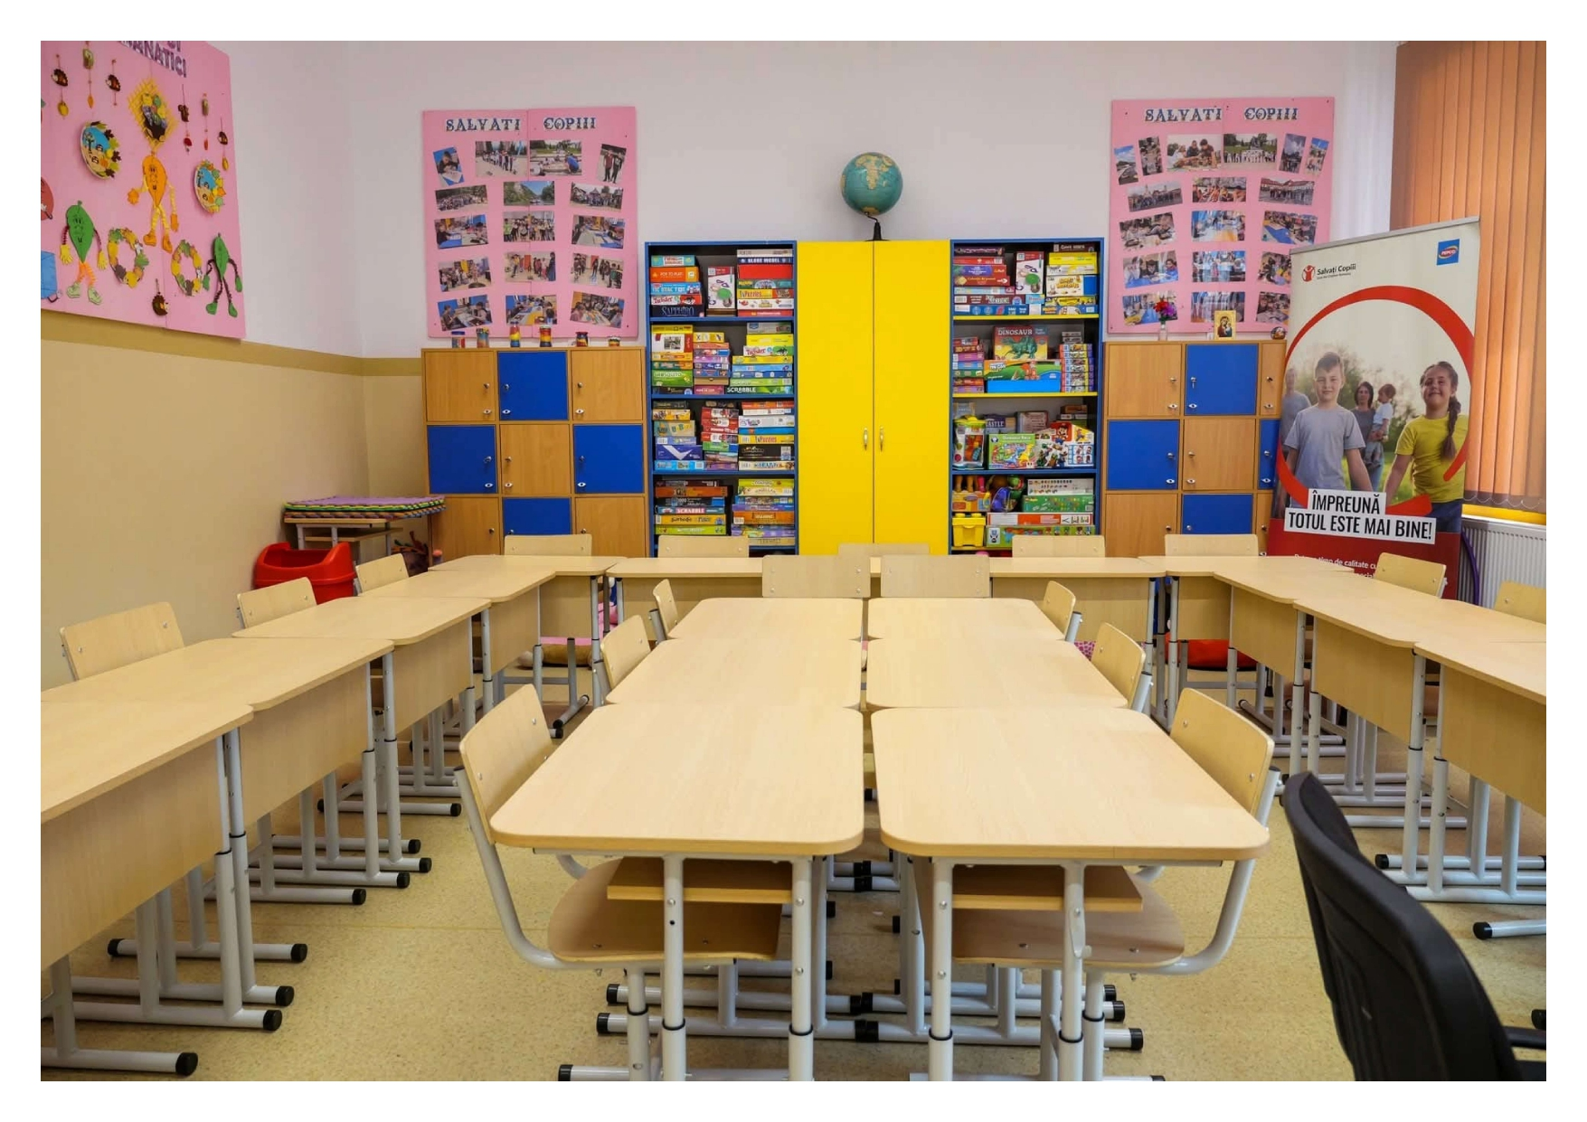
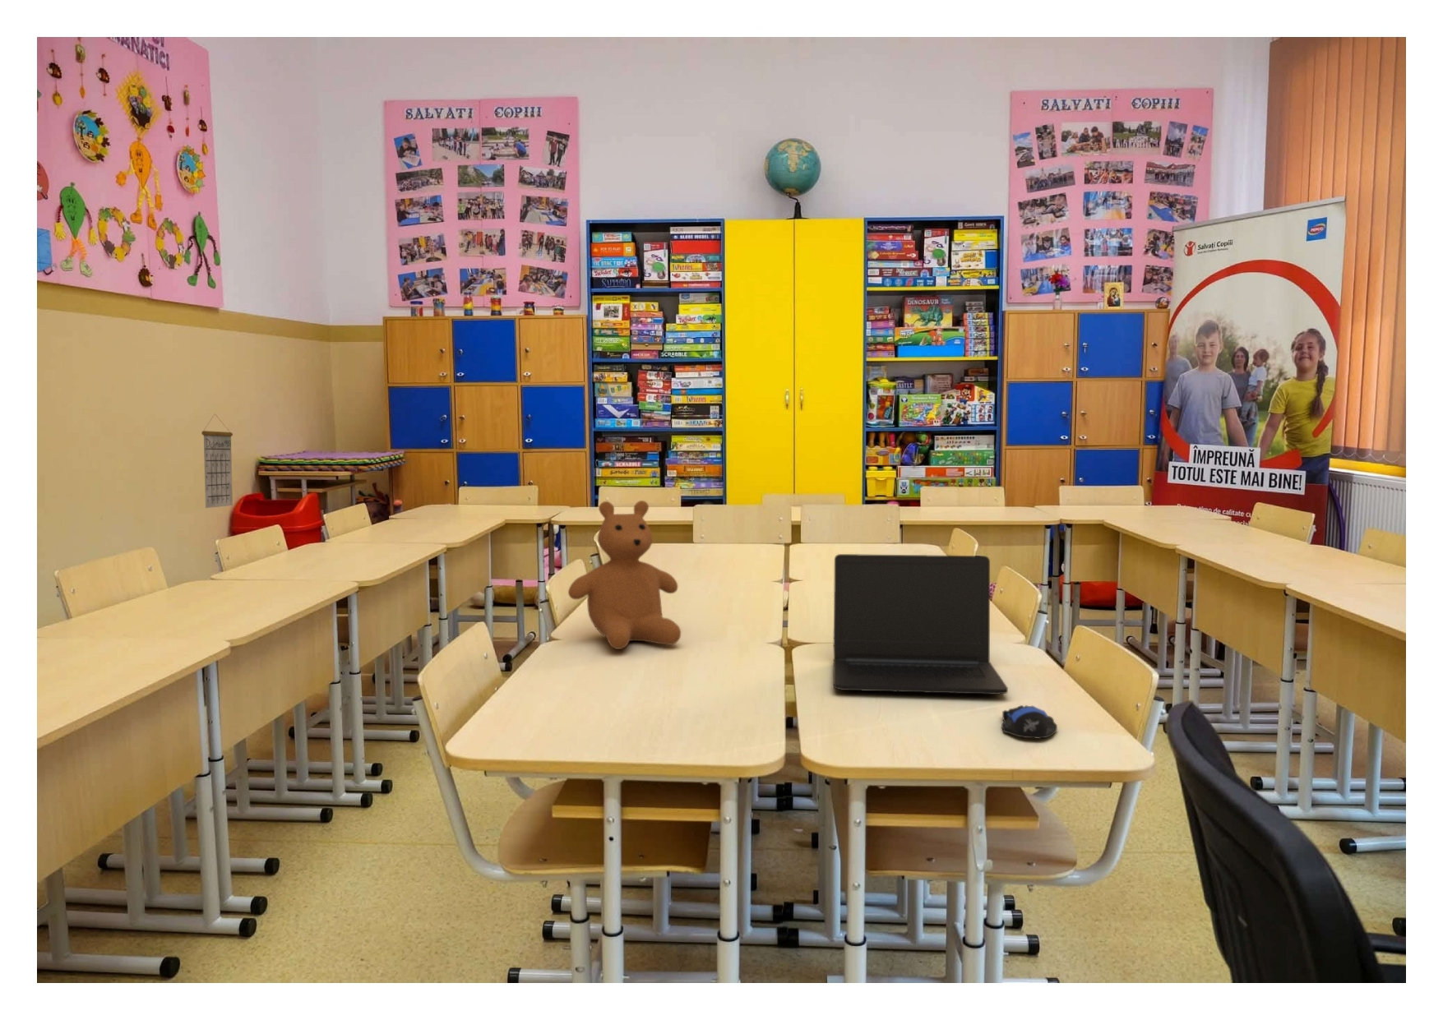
+ calendar [201,413,234,509]
+ laptop [832,553,1009,695]
+ computer mouse [1000,704,1058,740]
+ teddy bear [567,500,681,650]
